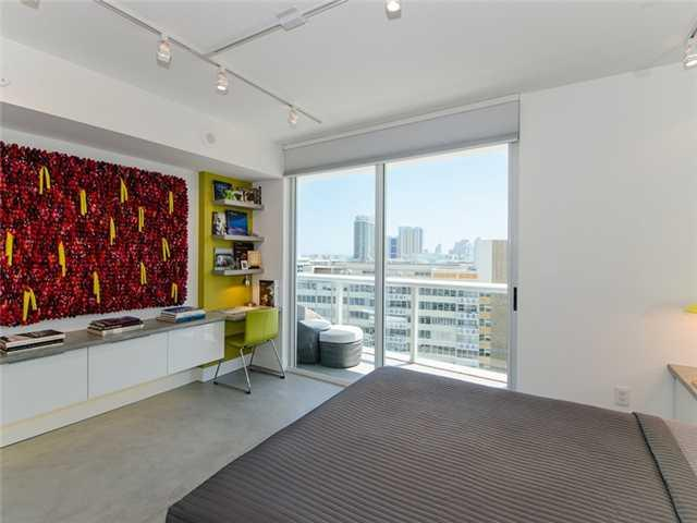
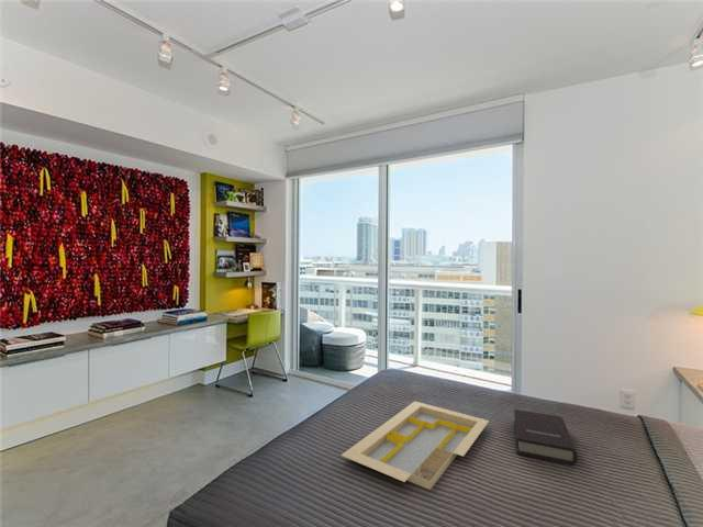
+ book [513,408,579,466]
+ serving tray [339,400,490,491]
